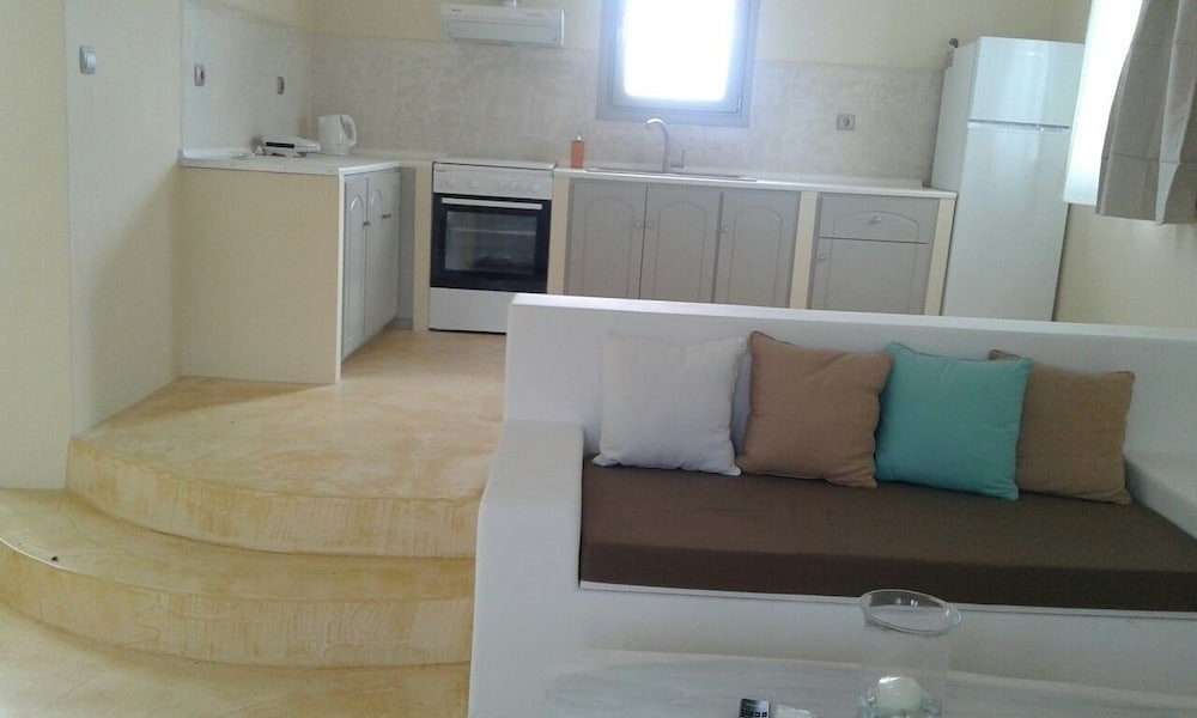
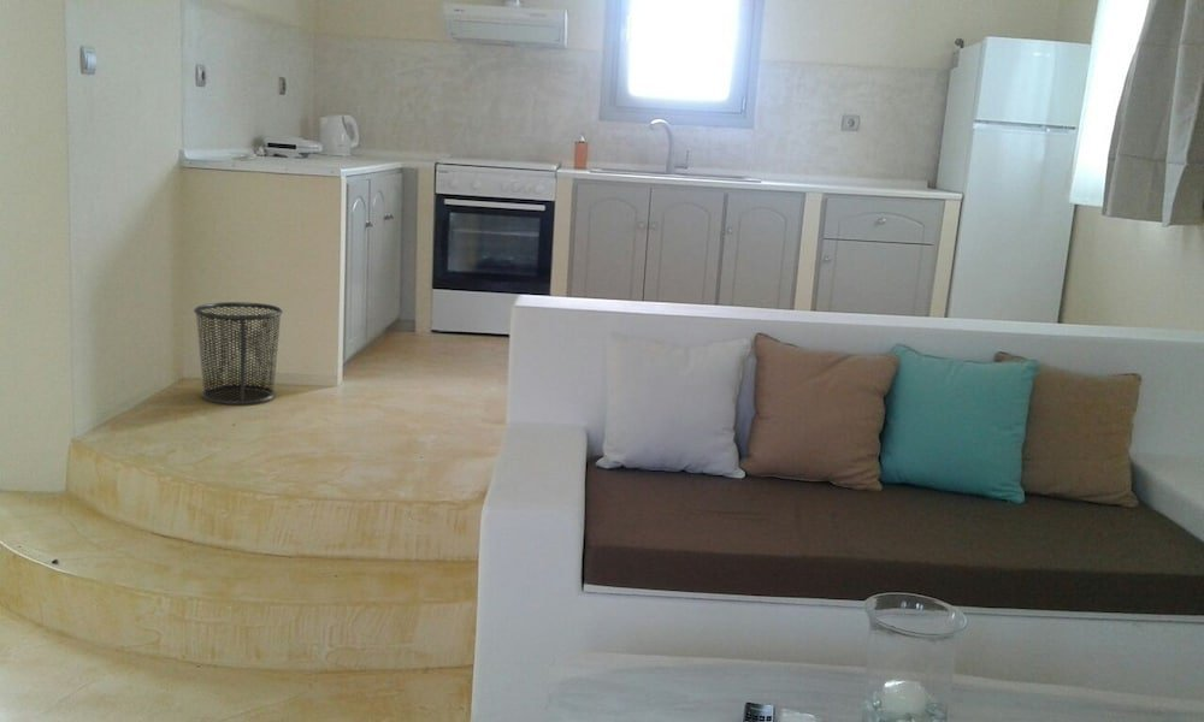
+ trash can [193,301,284,406]
